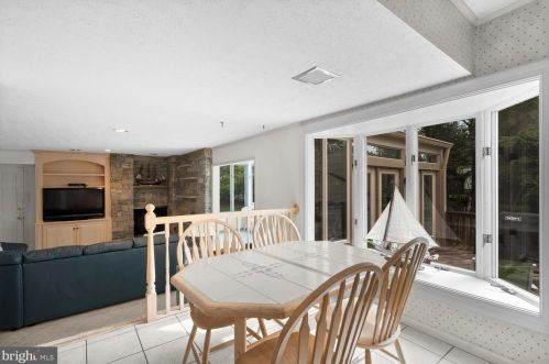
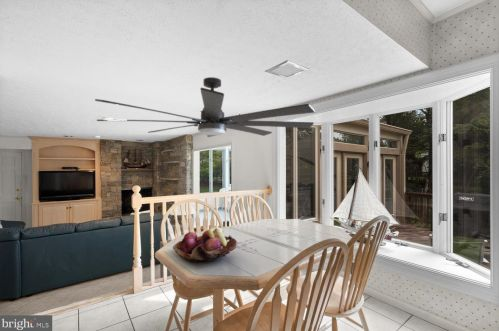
+ electric fan [94,76,316,138]
+ fruit basket [172,226,238,263]
